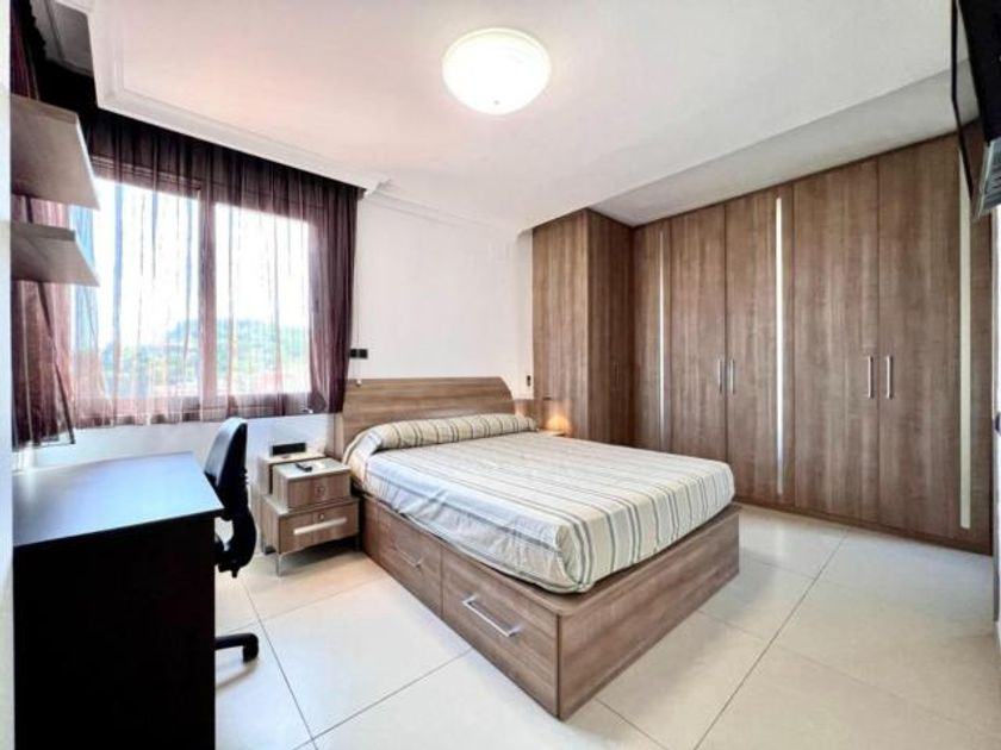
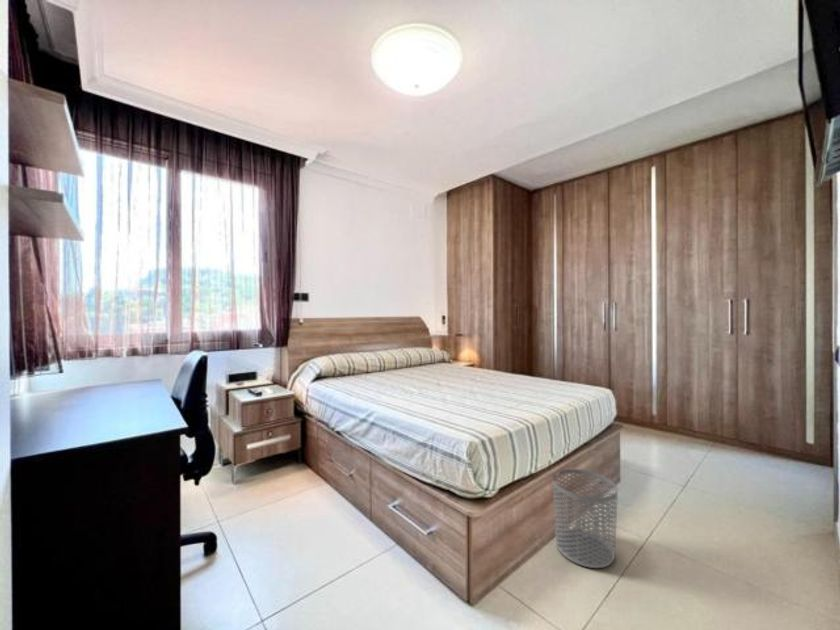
+ waste bin [551,468,619,569]
